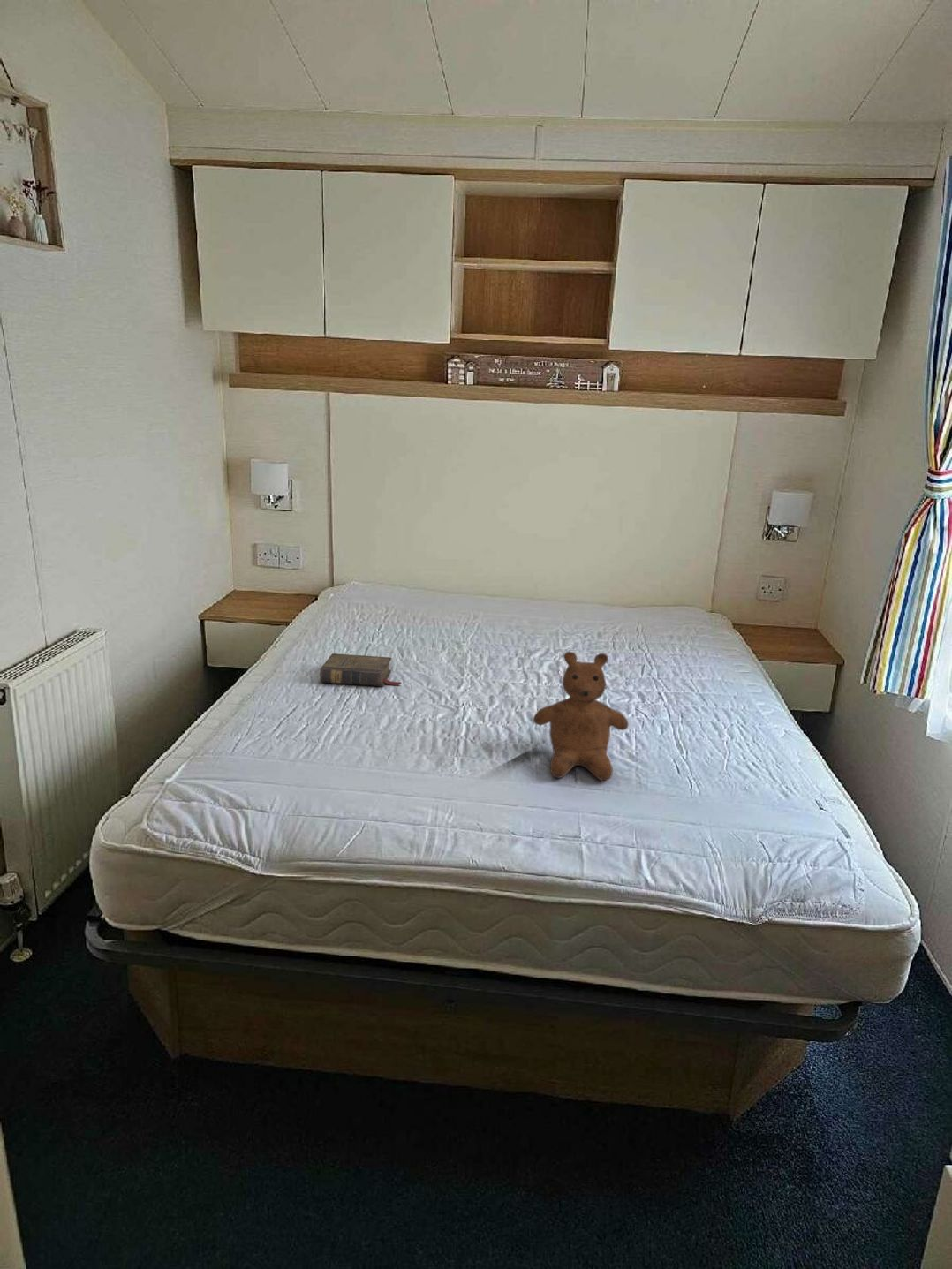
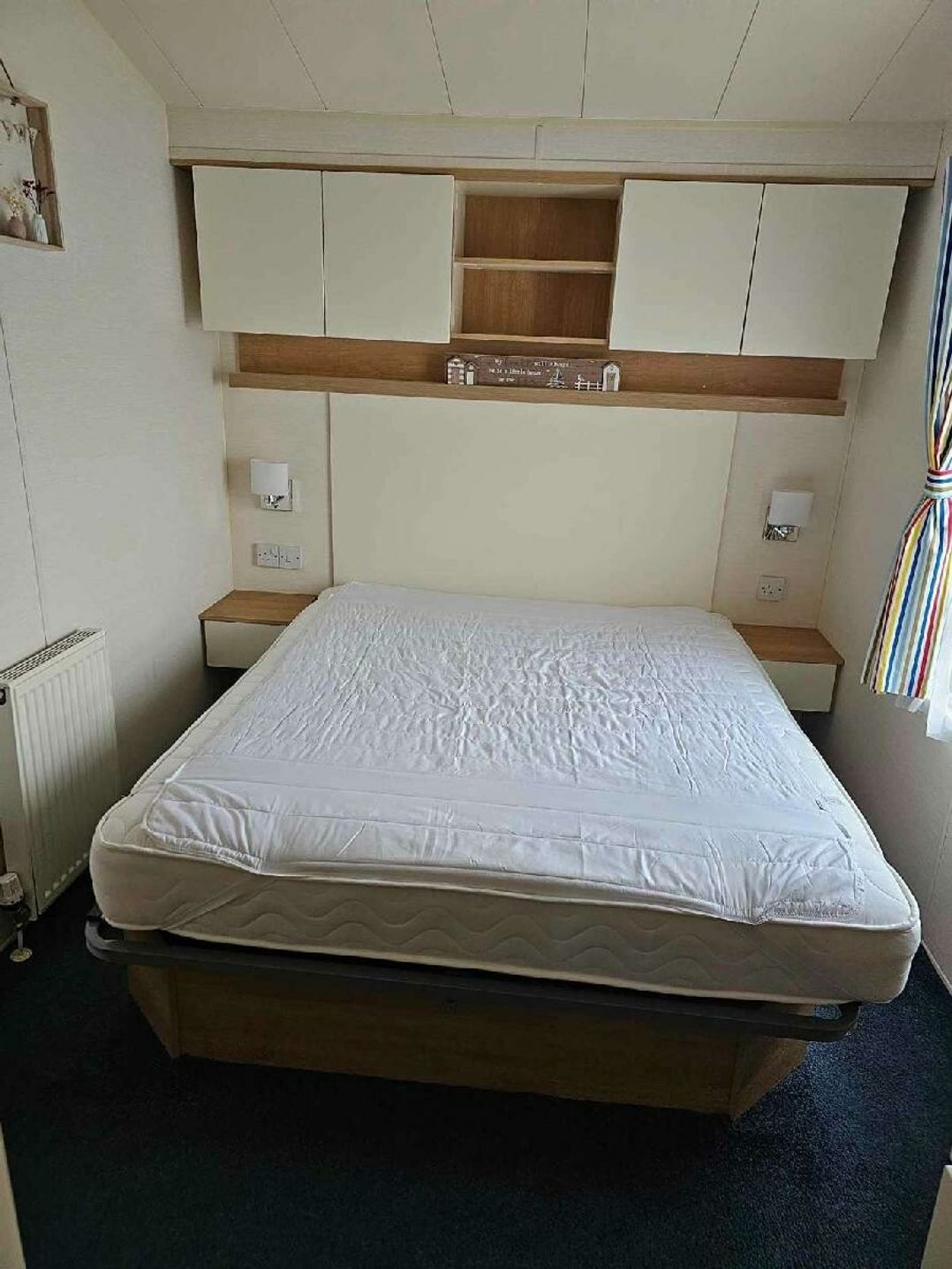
- book [319,653,401,687]
- teddy bear [533,651,630,782]
